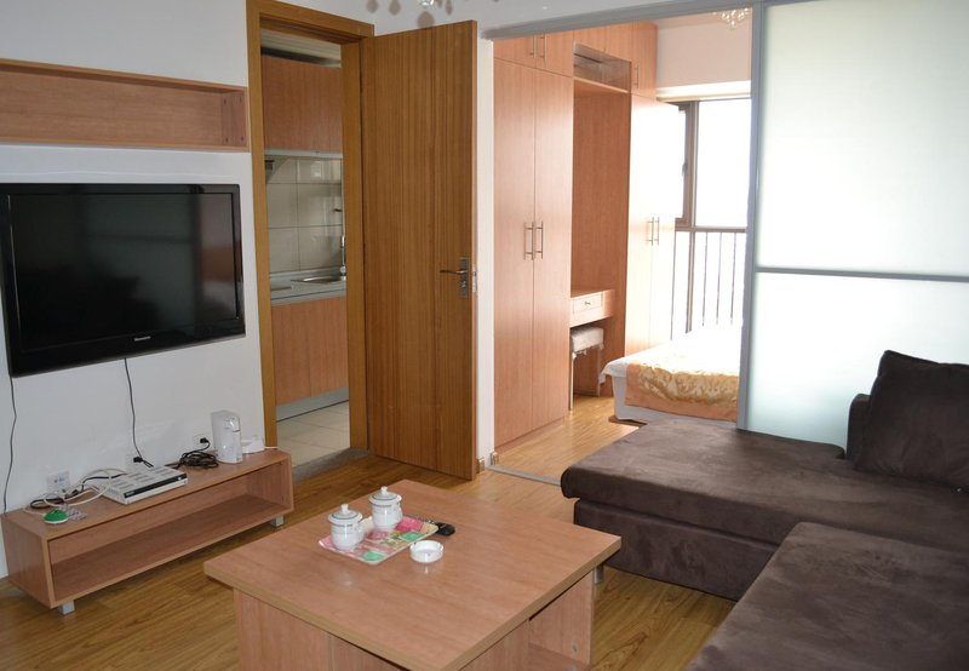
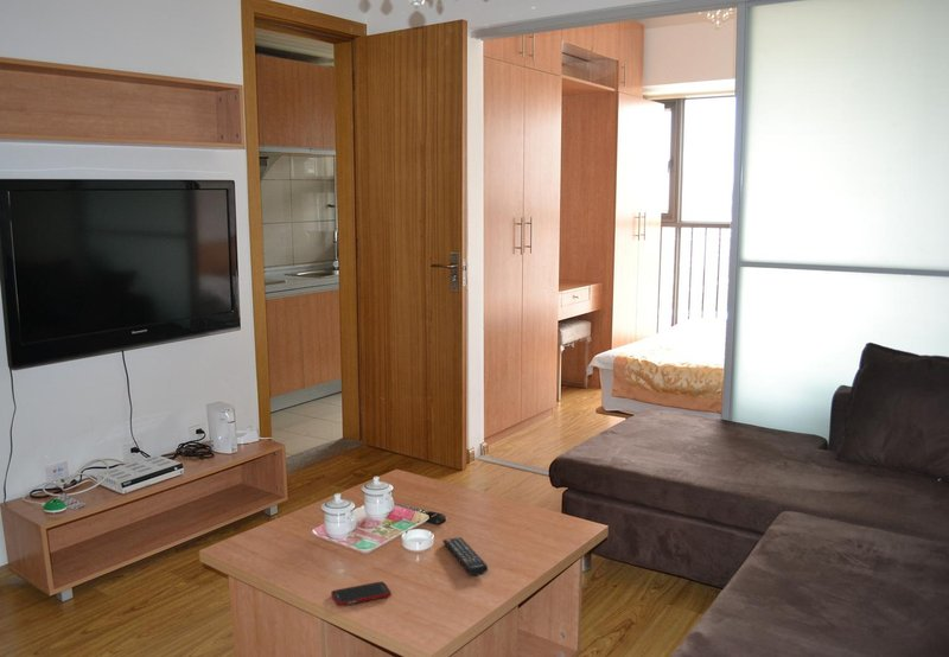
+ cell phone [330,580,393,607]
+ remote control [441,536,489,576]
